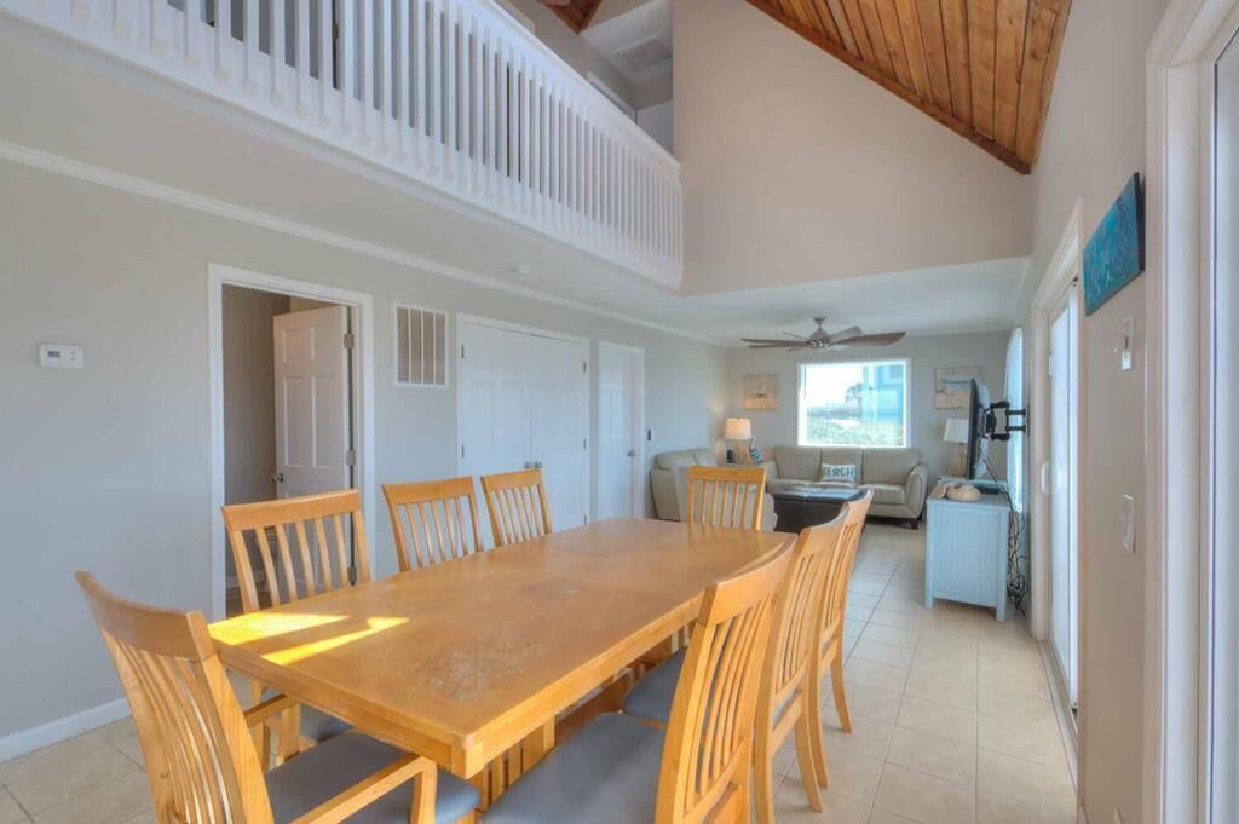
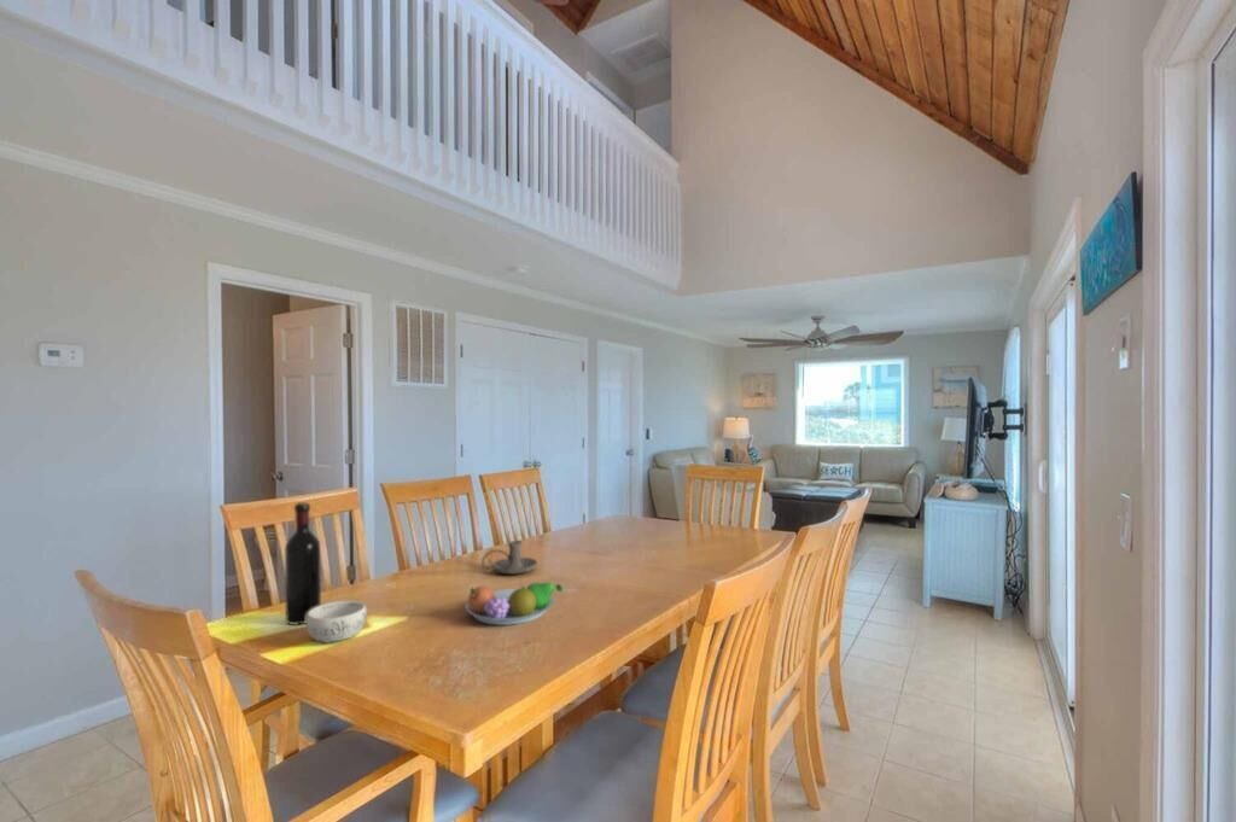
+ decorative bowl [305,600,368,645]
+ wine bottle [284,501,322,626]
+ candle holder [480,540,538,575]
+ fruit bowl [465,581,564,626]
